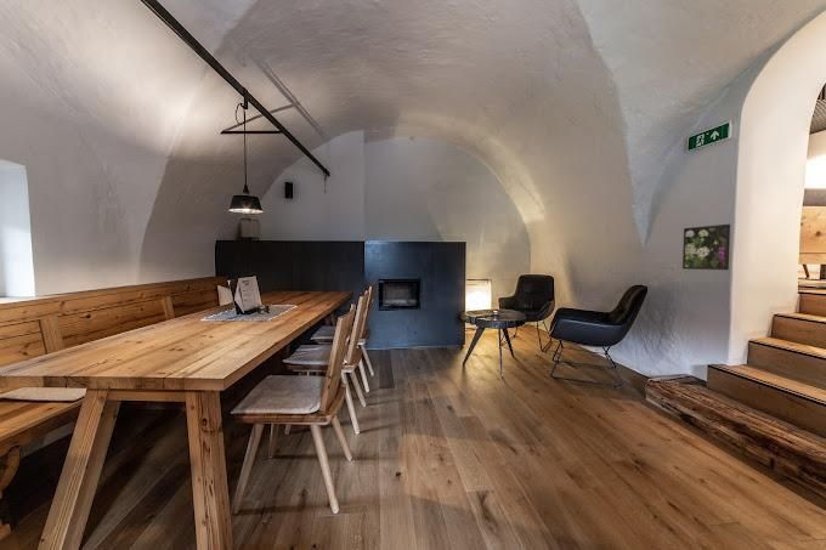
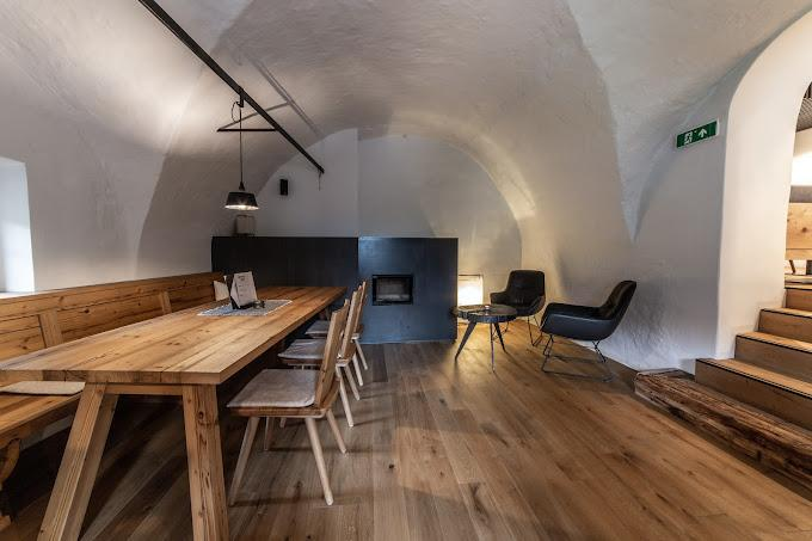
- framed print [681,223,731,271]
